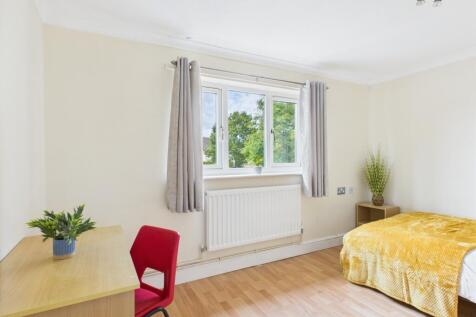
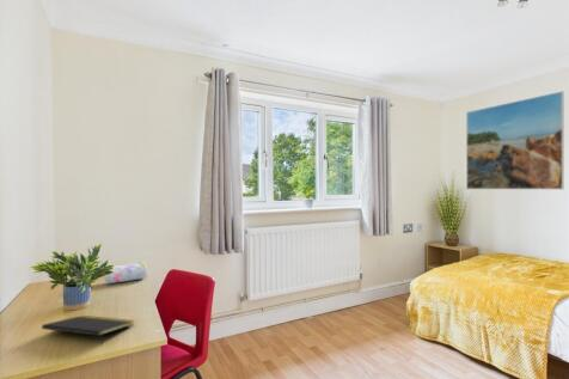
+ pencil case [104,261,148,286]
+ notepad [41,314,135,347]
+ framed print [465,90,565,190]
